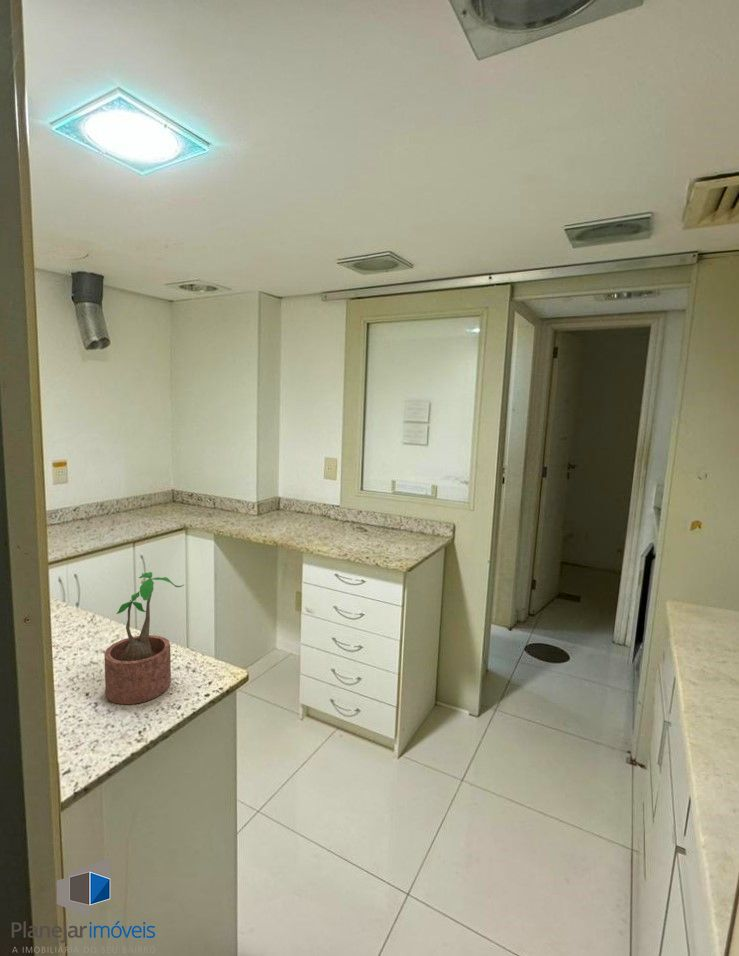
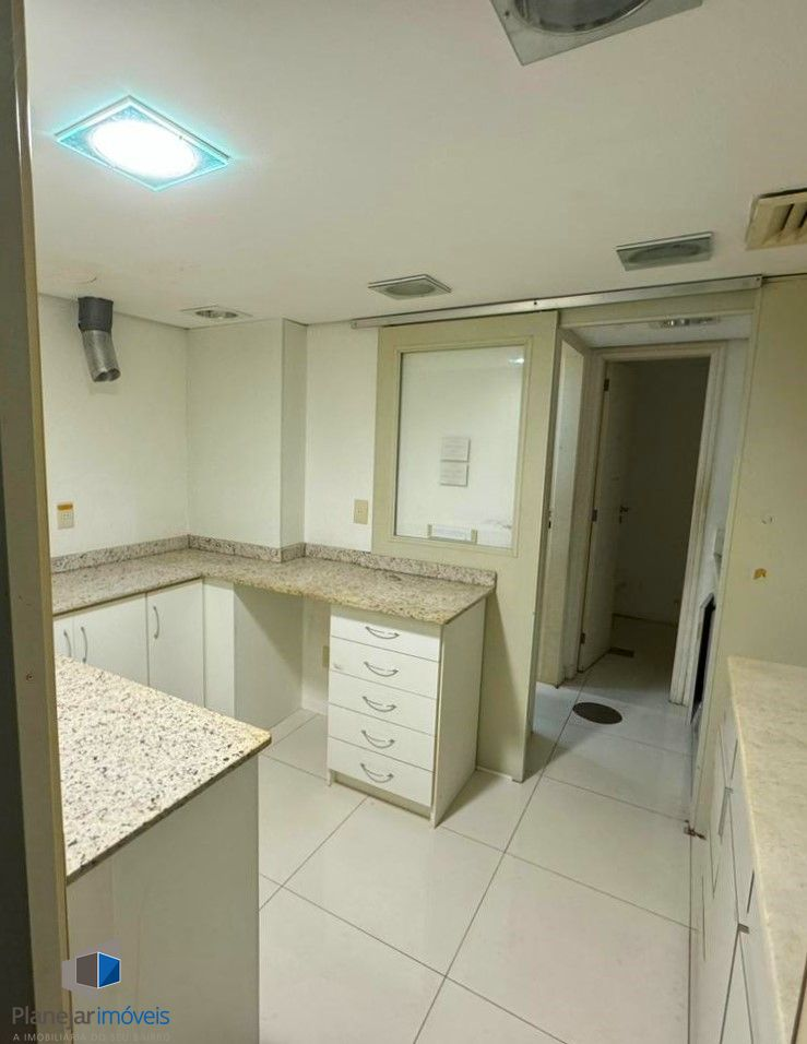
- potted plant [103,571,185,705]
